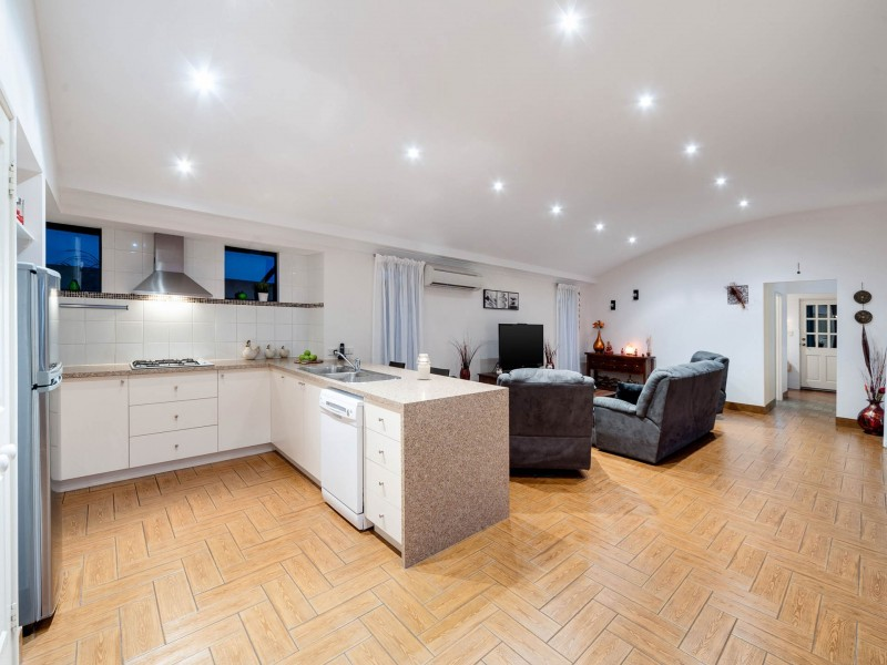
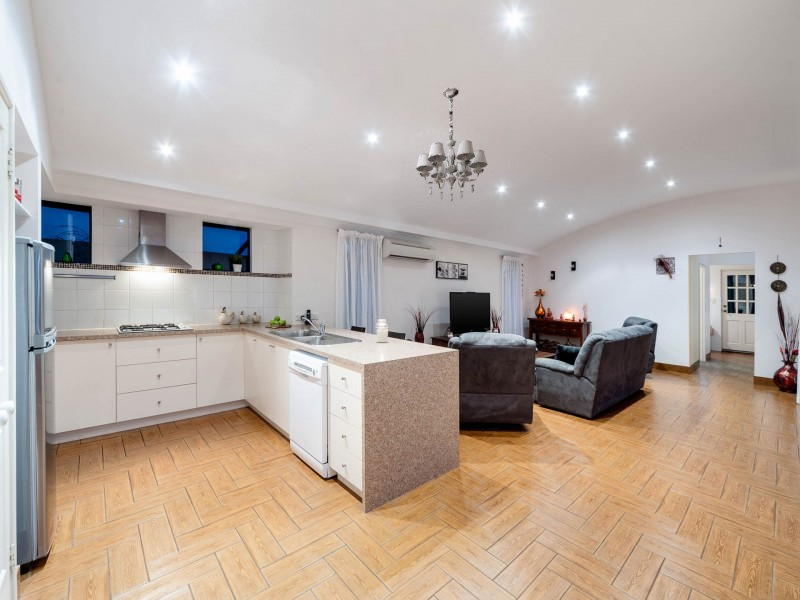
+ chandelier [415,87,489,202]
